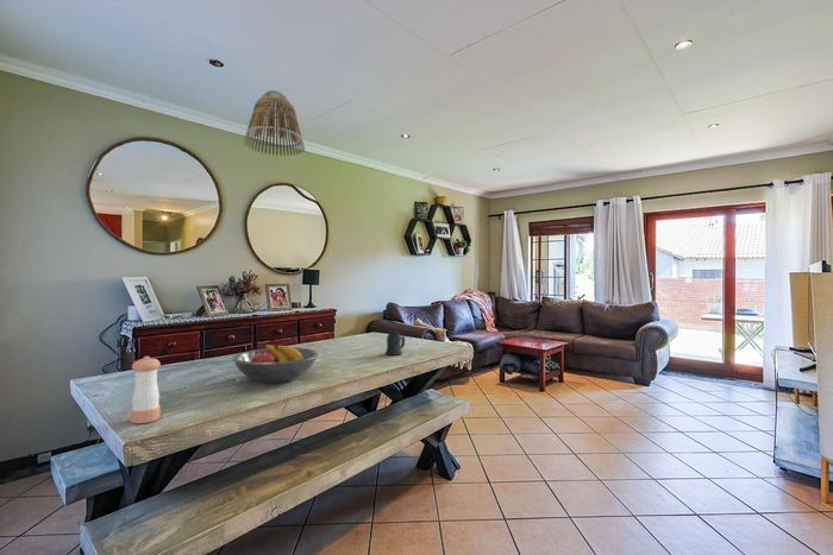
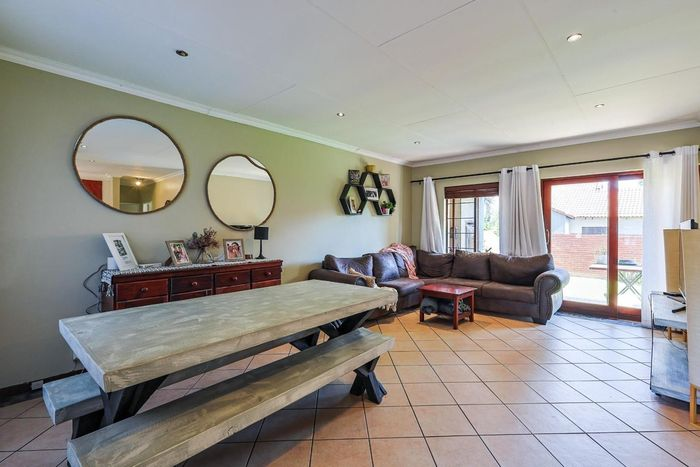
- mug [384,332,406,357]
- fruit bowl [232,343,319,384]
- lamp shade [243,89,306,157]
- pepper shaker [130,355,162,424]
